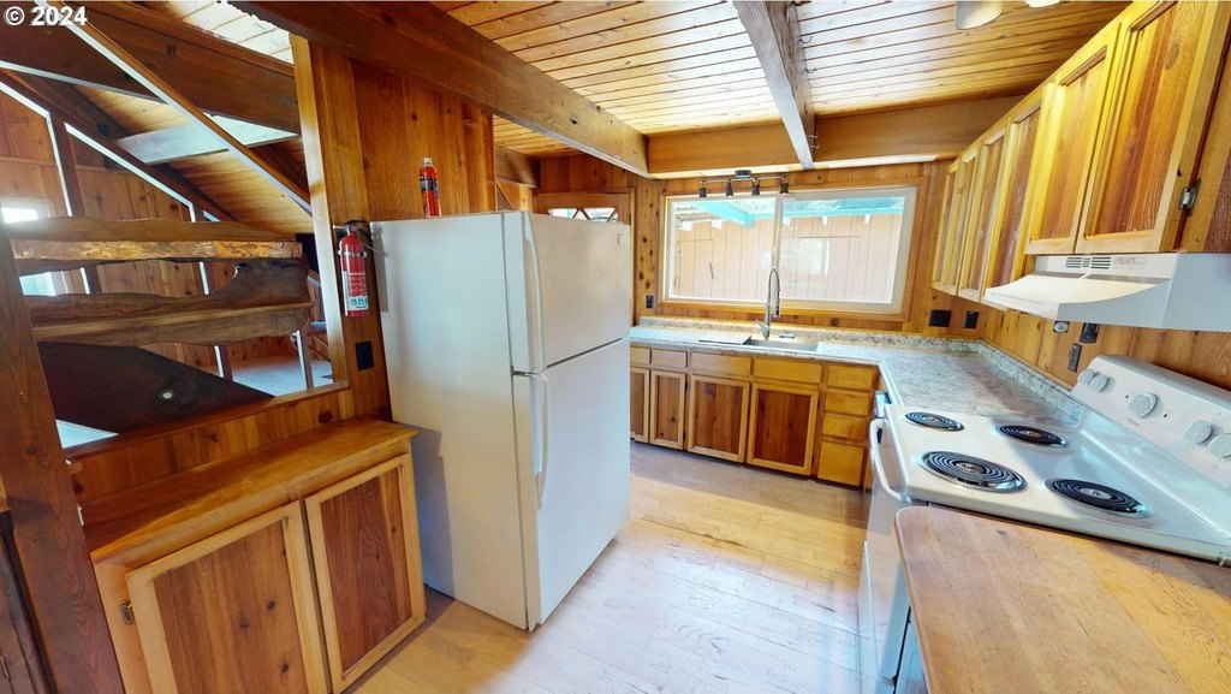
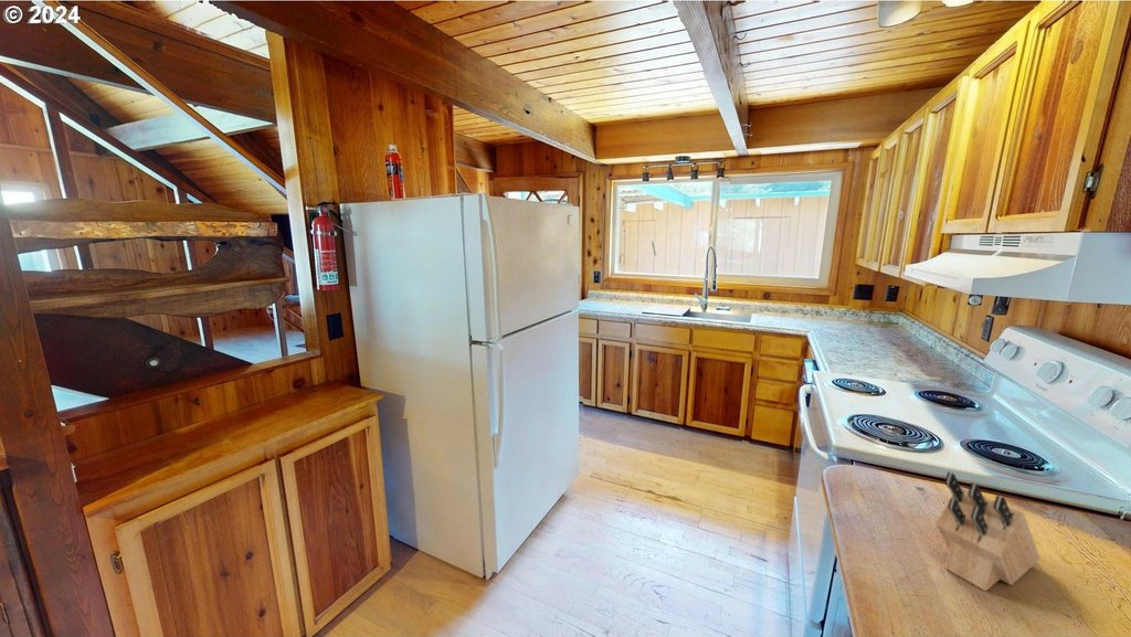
+ knife block [934,470,1040,592]
